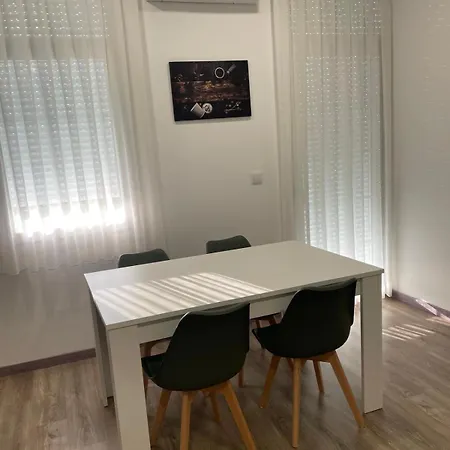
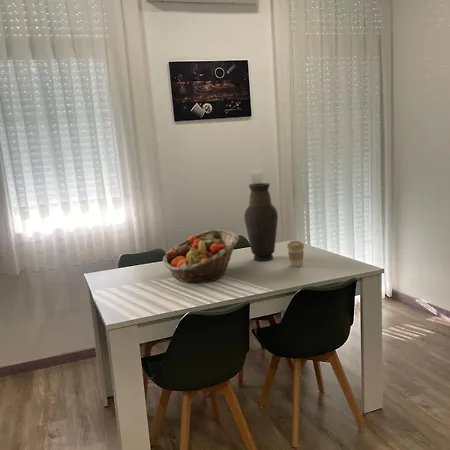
+ coffee cup [286,240,305,268]
+ vase [243,182,279,262]
+ fruit basket [162,229,240,284]
